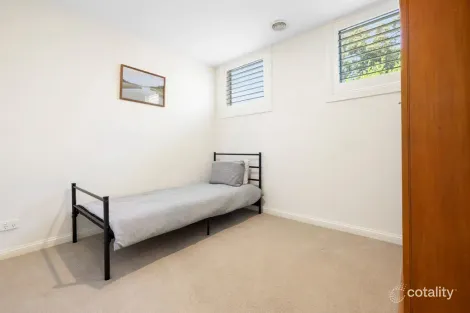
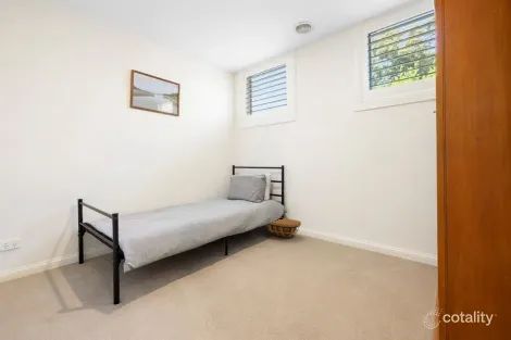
+ basket [265,217,302,238]
